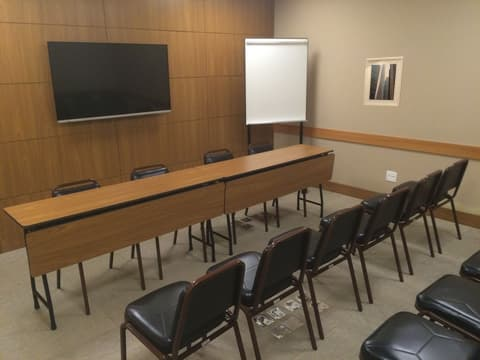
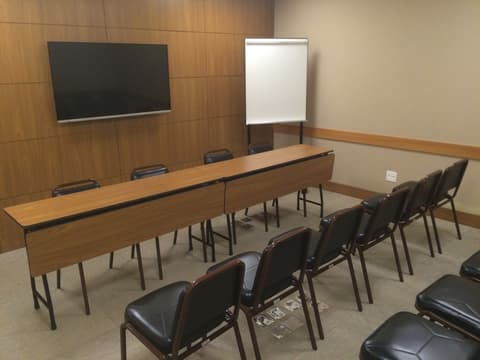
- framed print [362,56,405,108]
